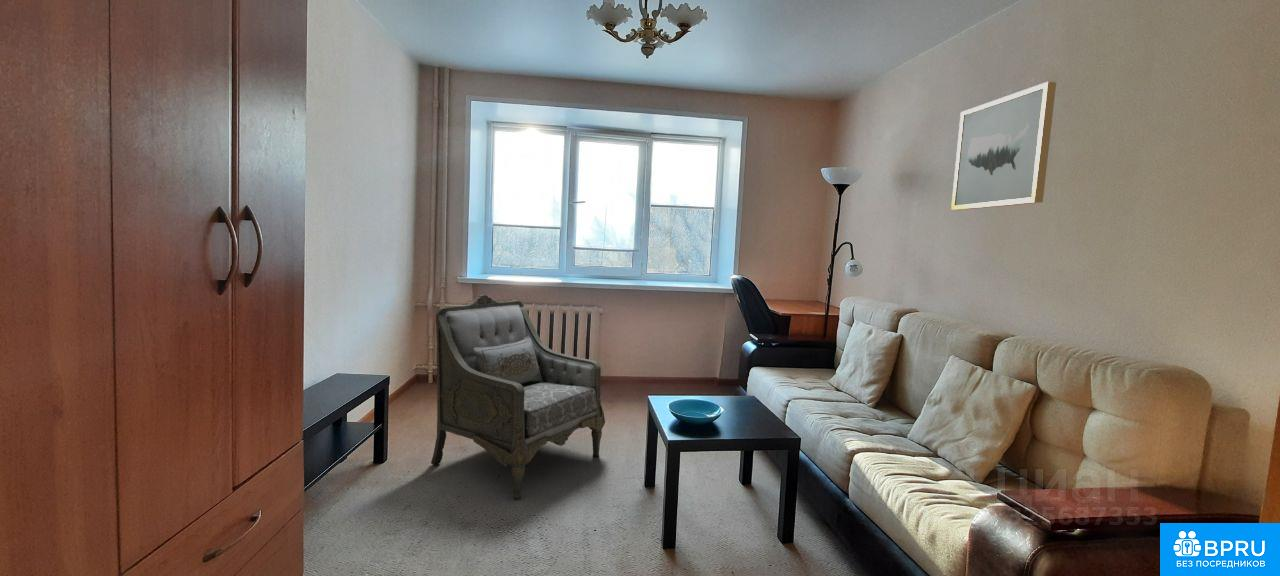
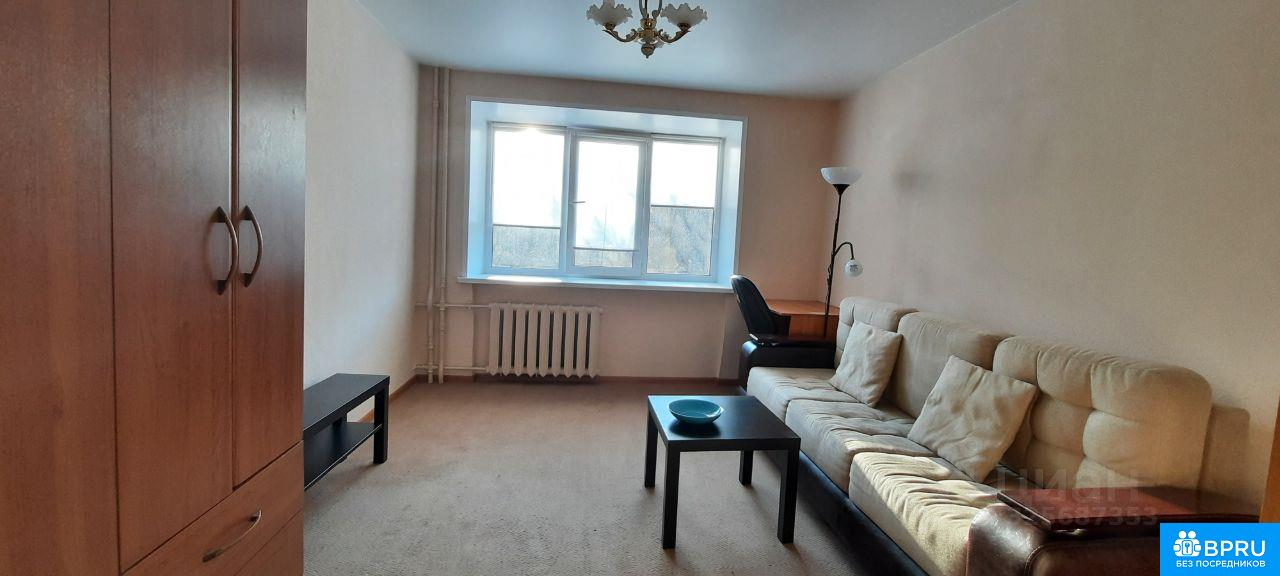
- wall art [950,81,1057,211]
- armchair [430,294,606,500]
